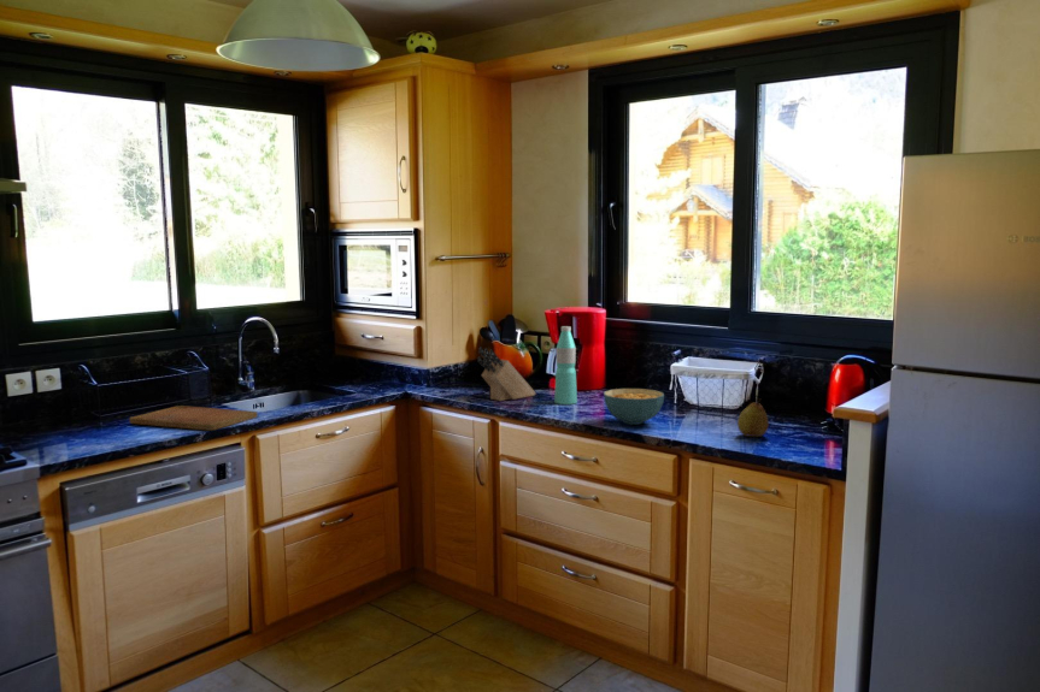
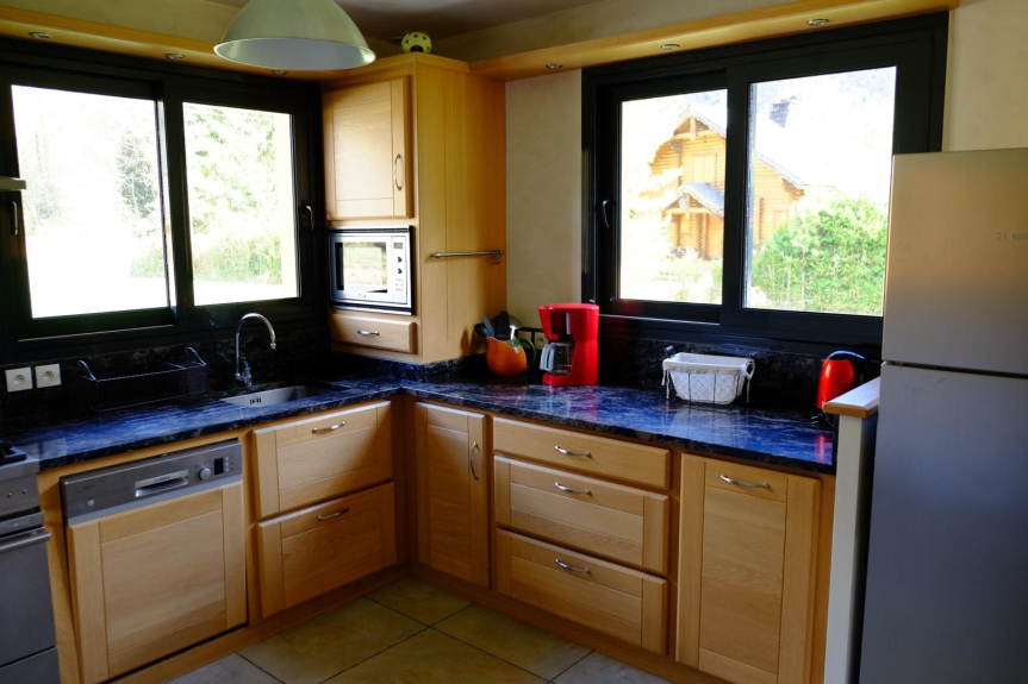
- cutting board [129,404,259,432]
- cereal bowl [603,388,665,426]
- knife block [477,345,536,402]
- fruit [736,397,770,438]
- water bottle [553,325,578,406]
